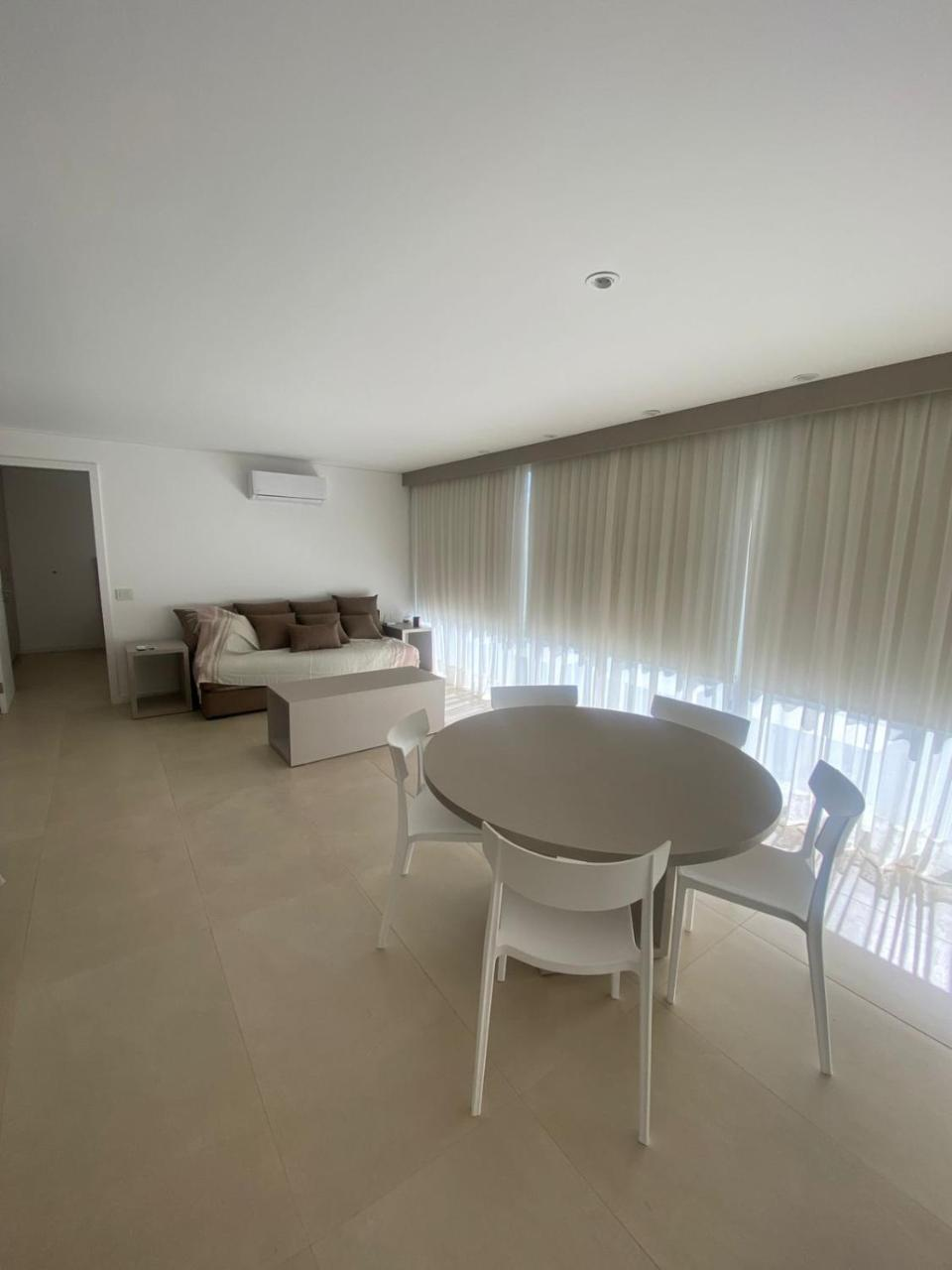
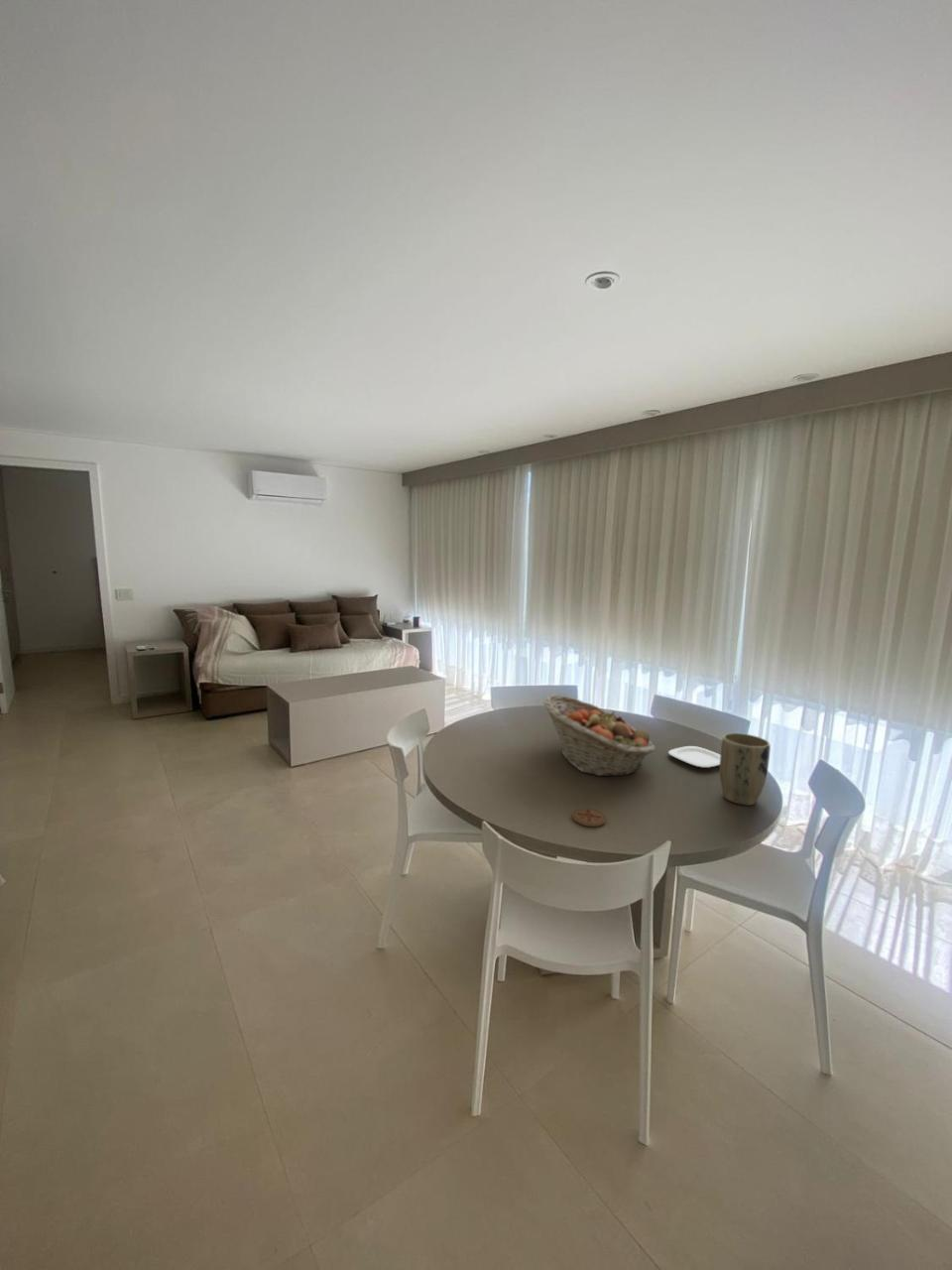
+ plant pot [719,732,772,807]
+ fruit basket [542,695,656,777]
+ coaster [570,807,607,827]
+ plate [667,745,721,769]
